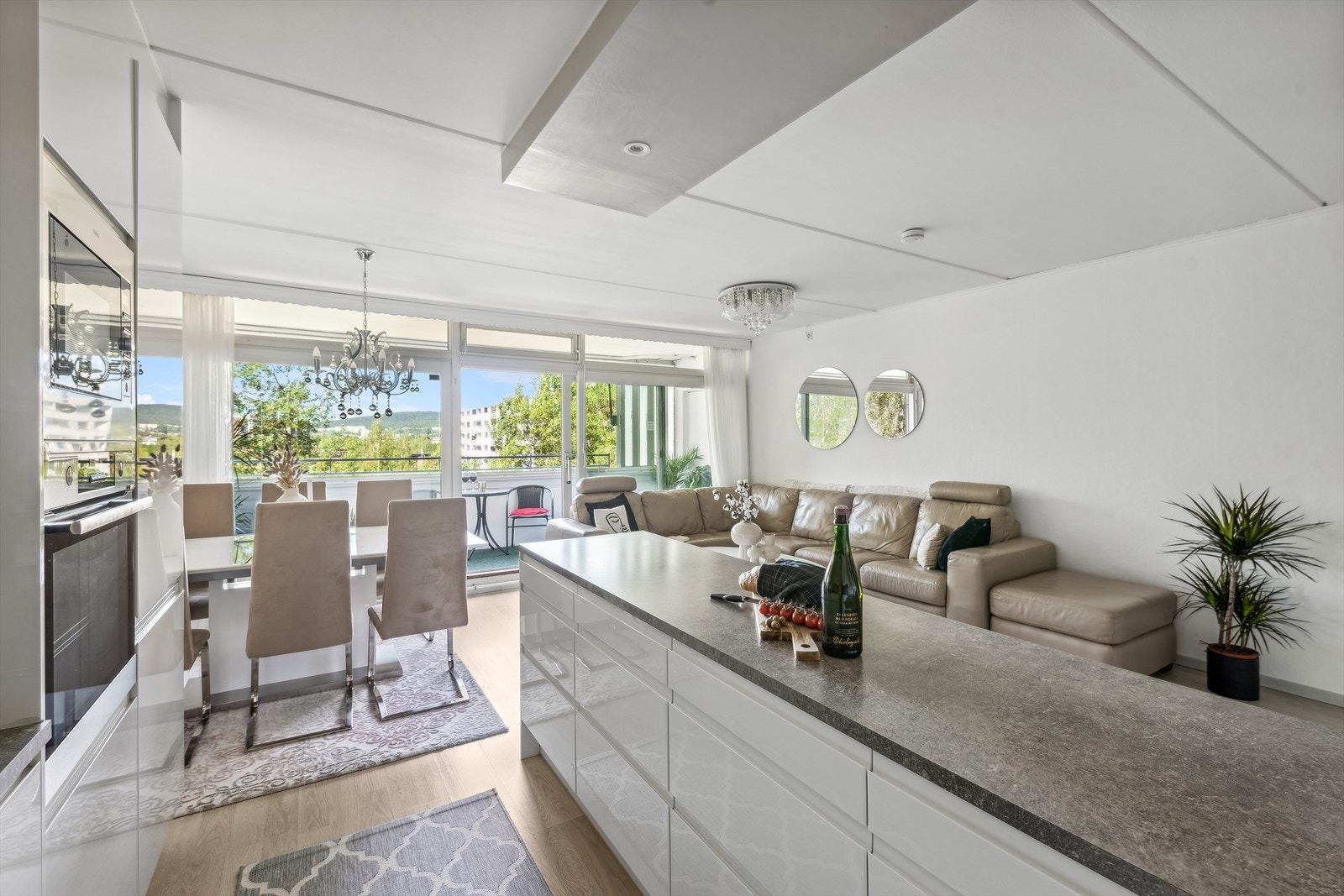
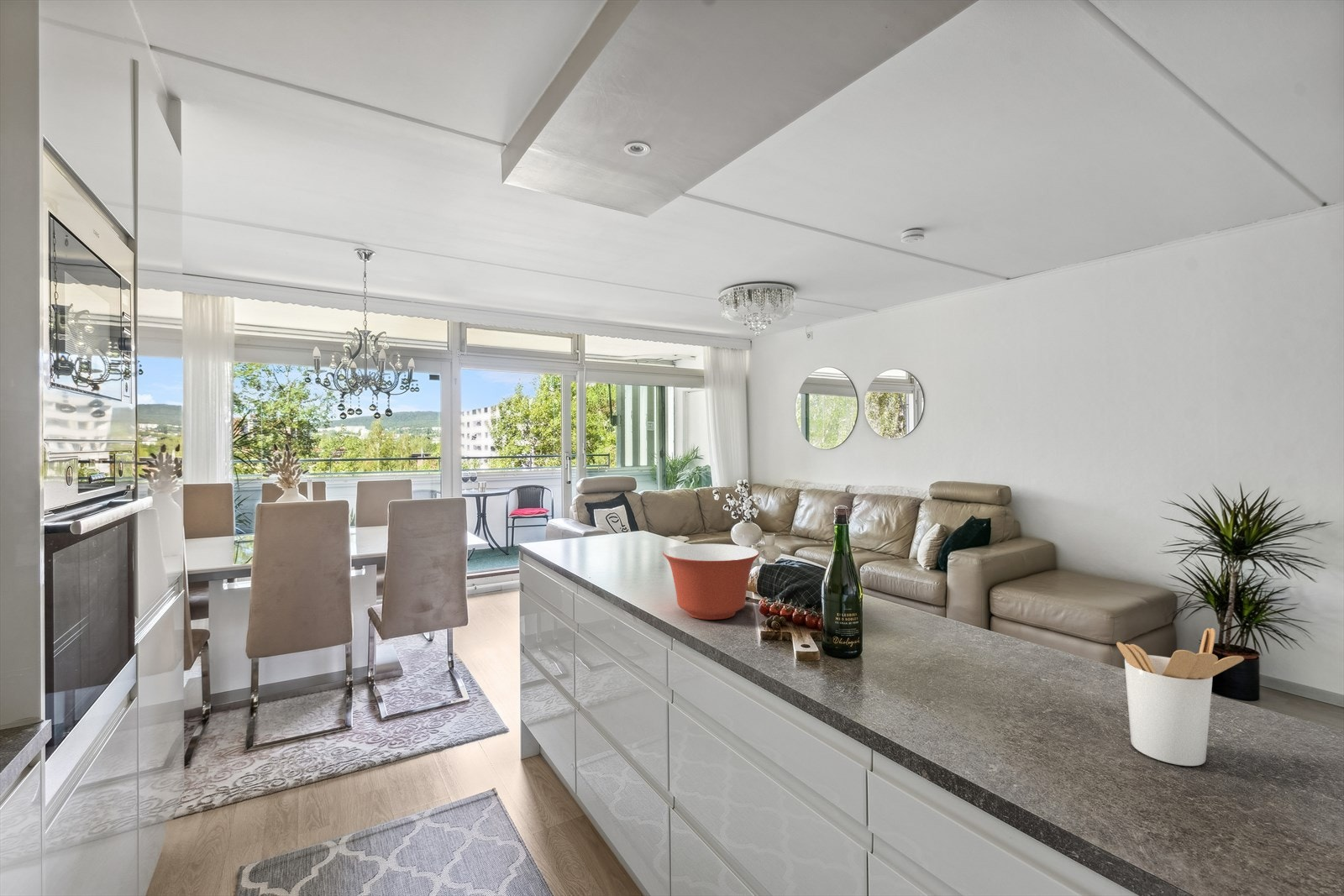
+ mixing bowl [662,543,760,621]
+ utensil holder [1116,627,1245,767]
